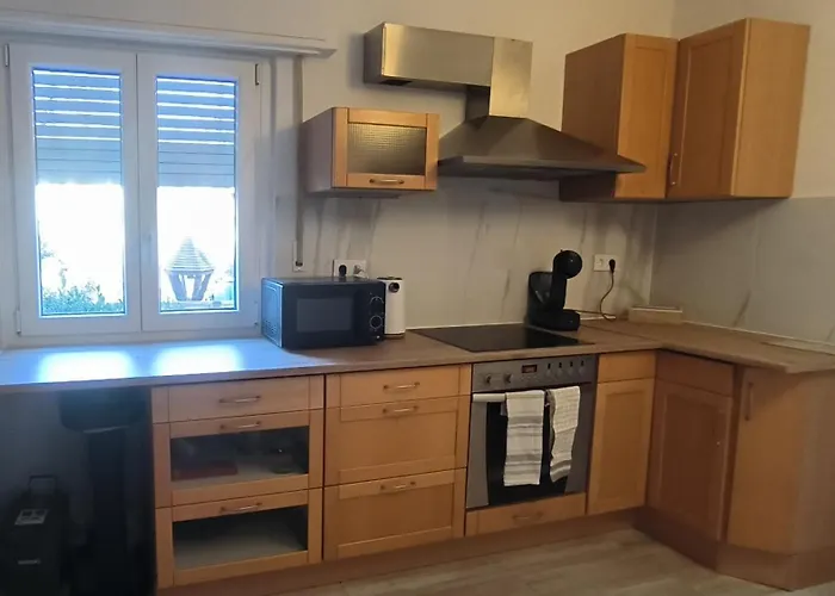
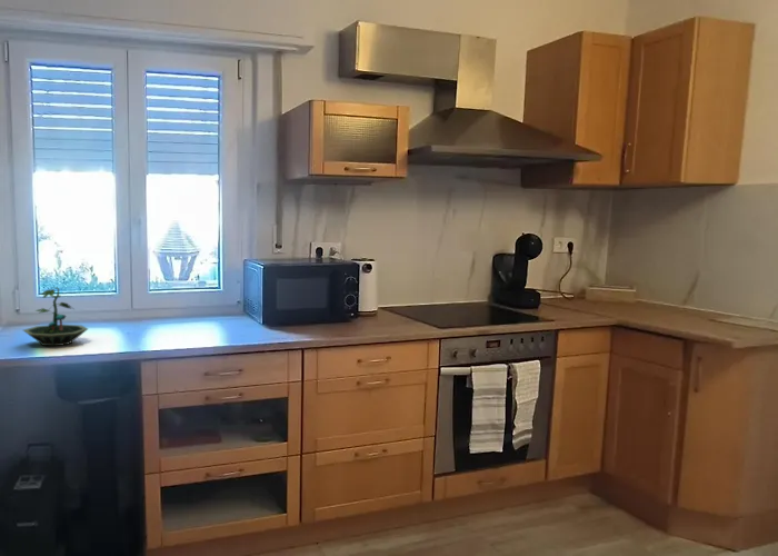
+ terrarium [22,286,89,347]
